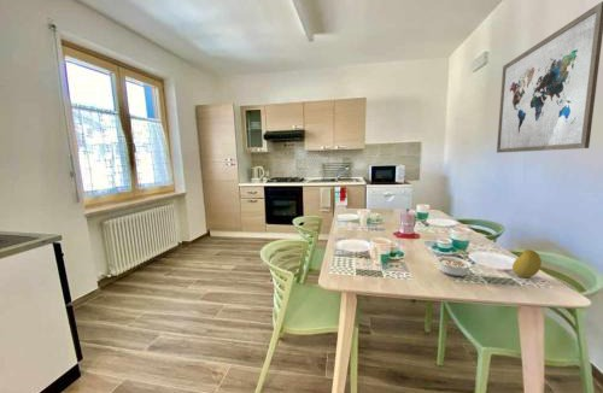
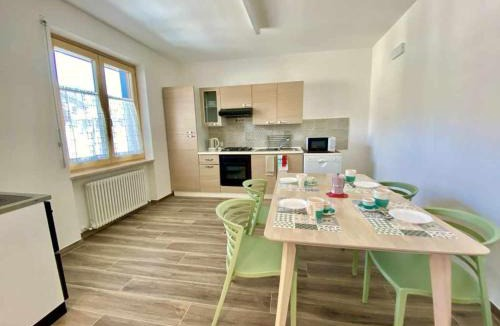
- fruit [511,248,543,278]
- legume [435,251,474,277]
- wall art [496,0,603,154]
